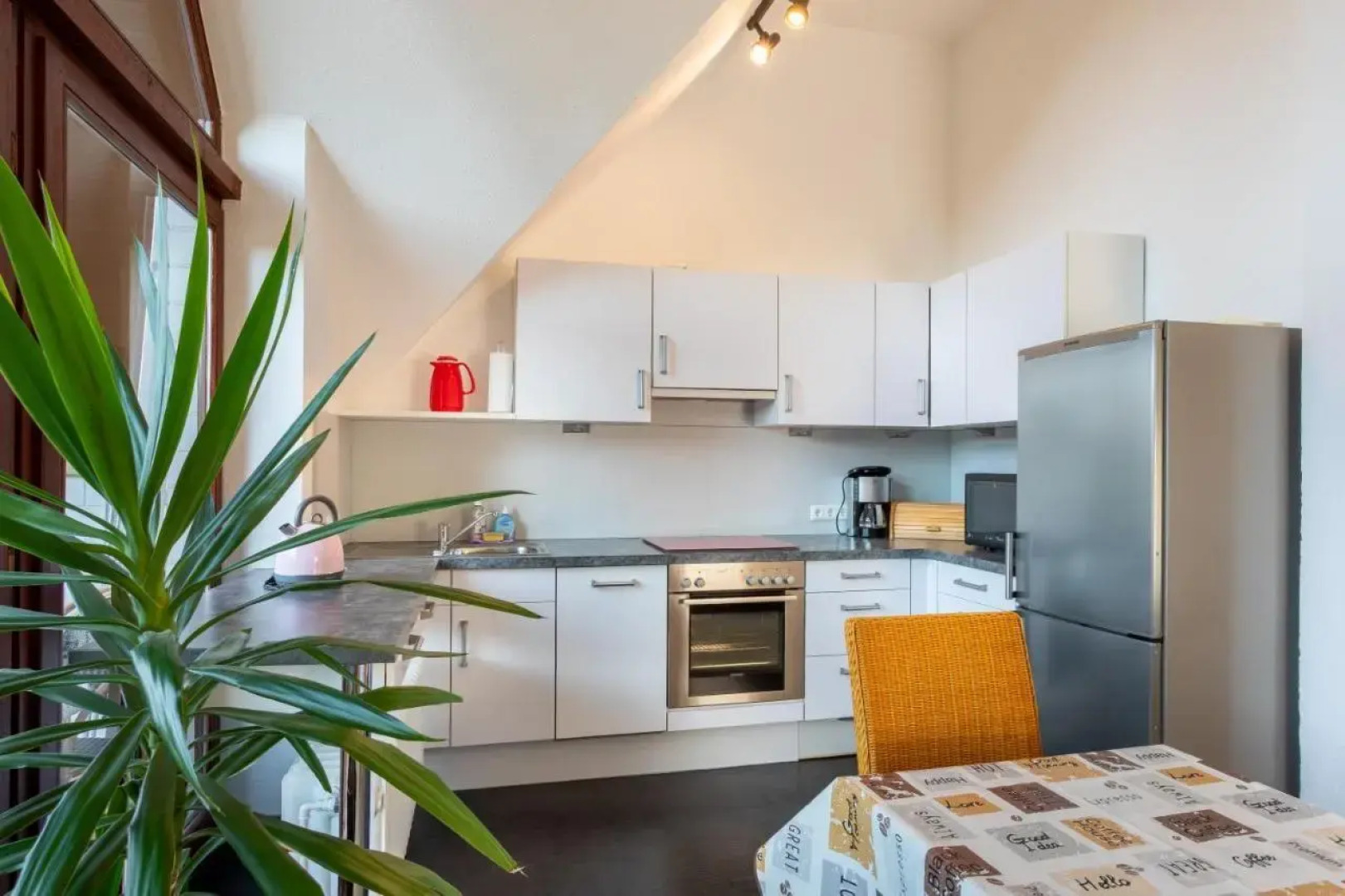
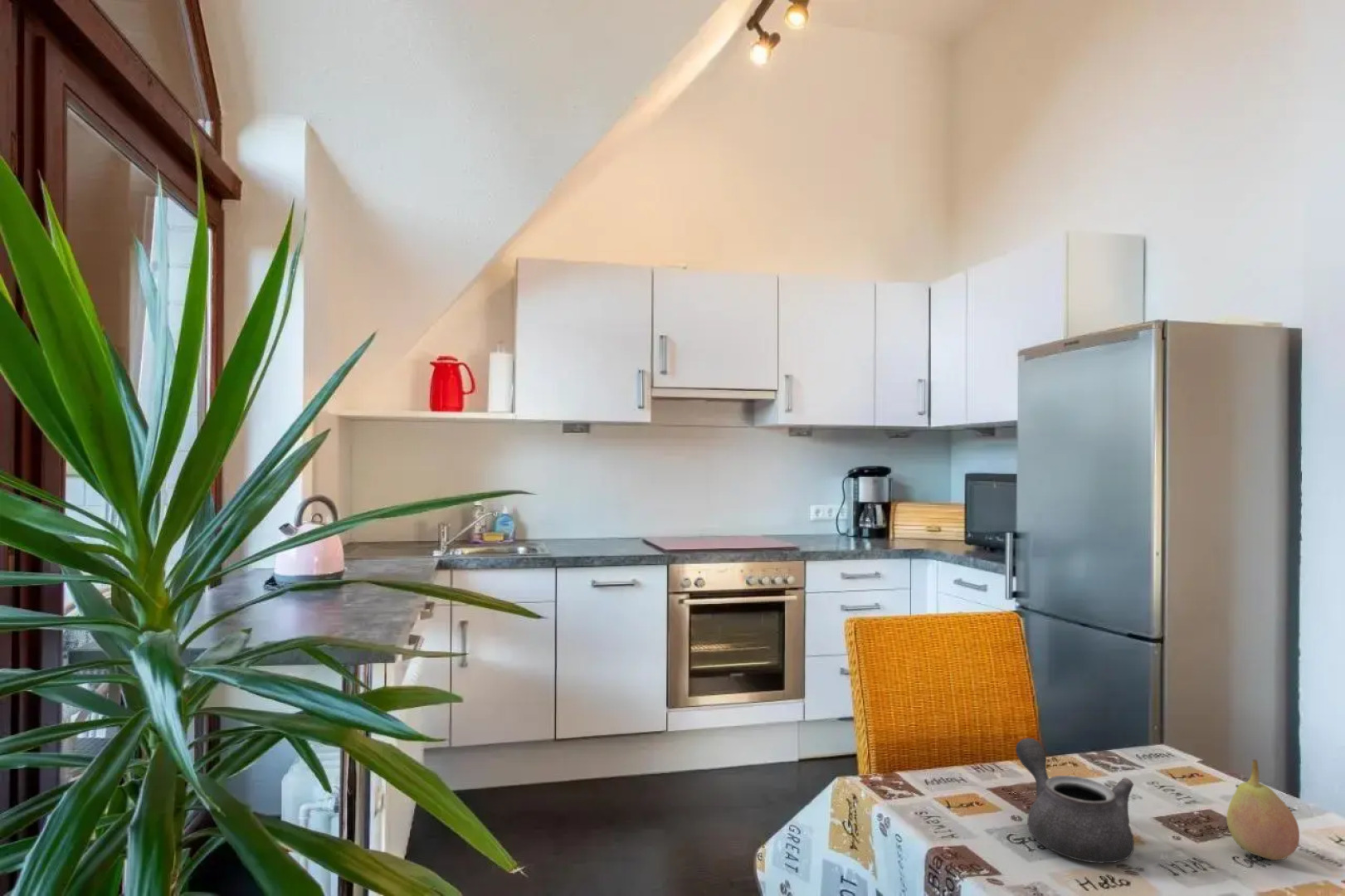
+ fruit [1226,758,1300,861]
+ teapot [1015,738,1135,864]
